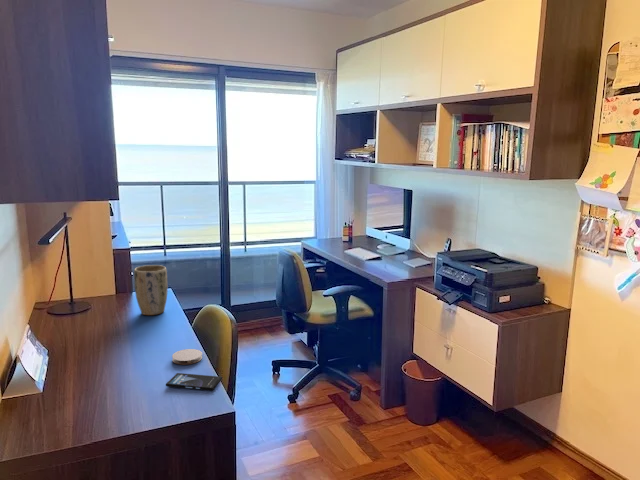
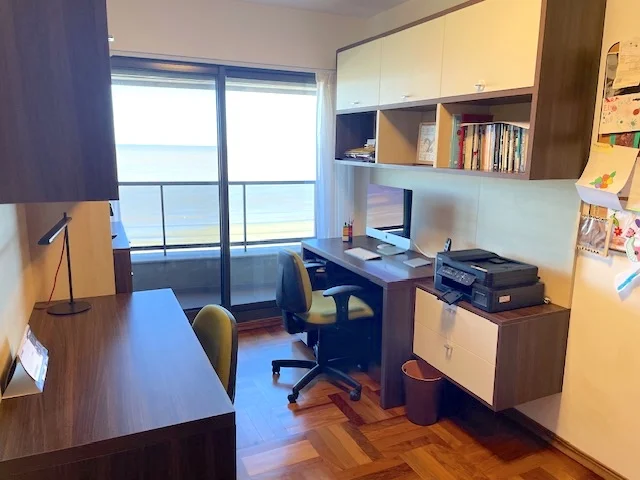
- smartphone [165,372,223,391]
- coaster [171,348,203,366]
- plant pot [133,264,169,316]
